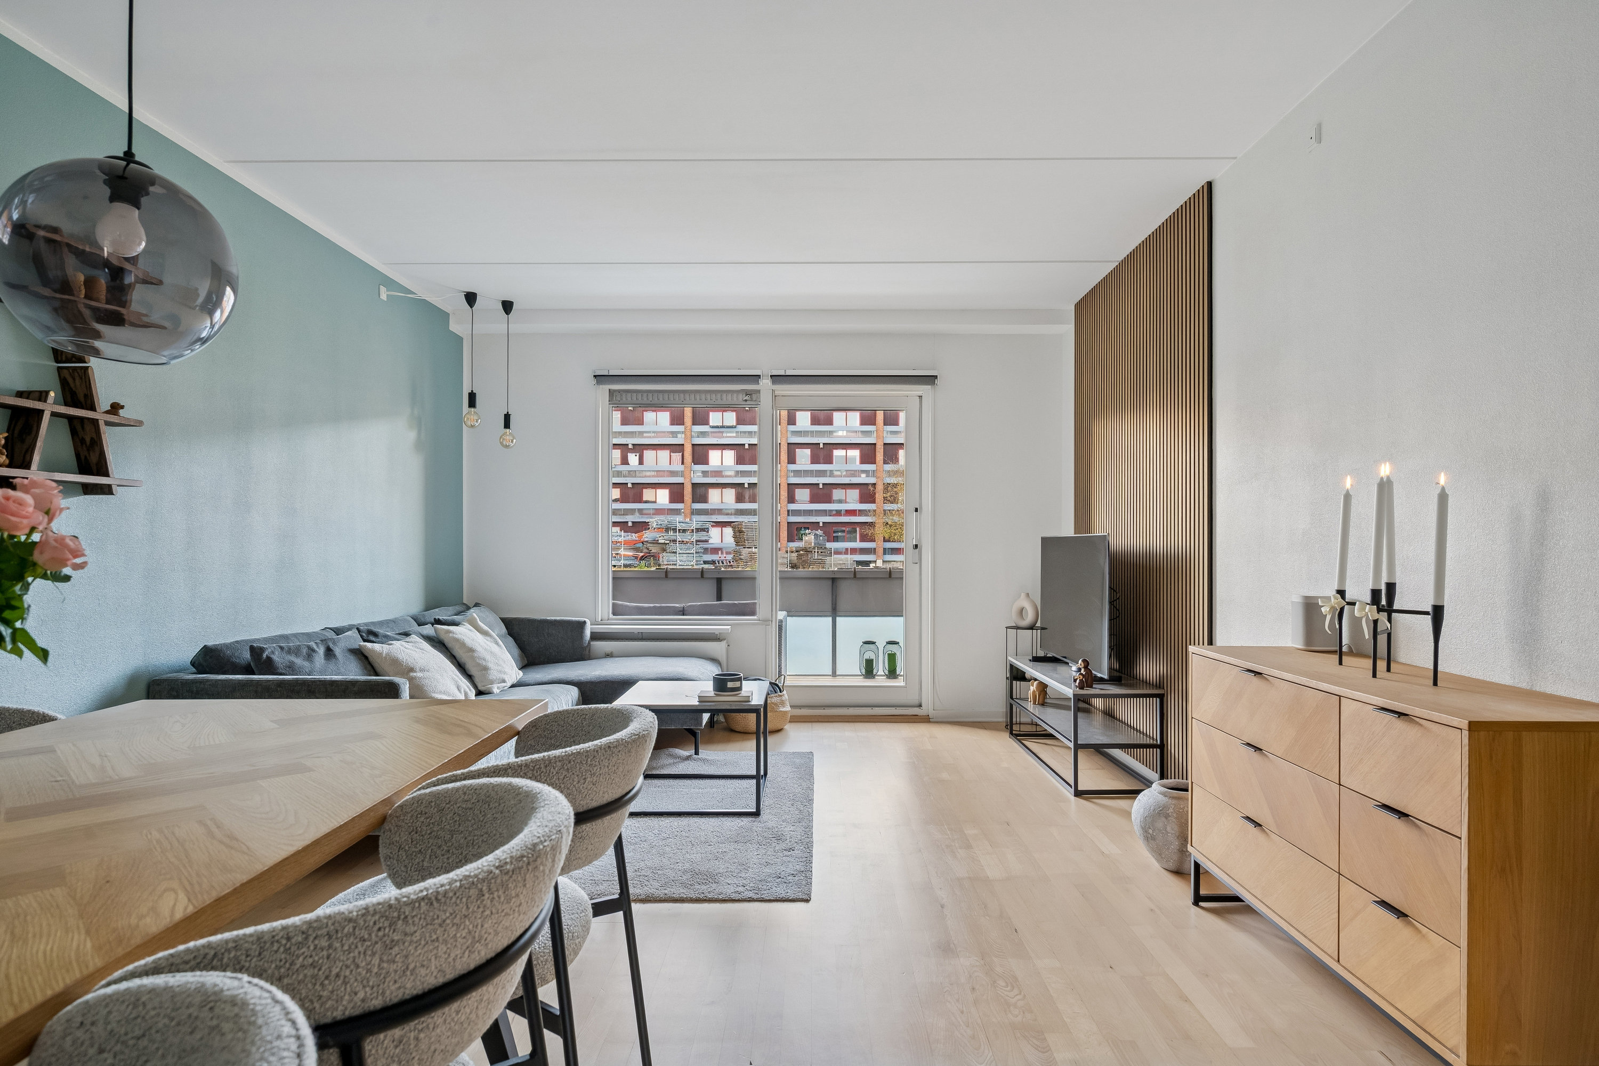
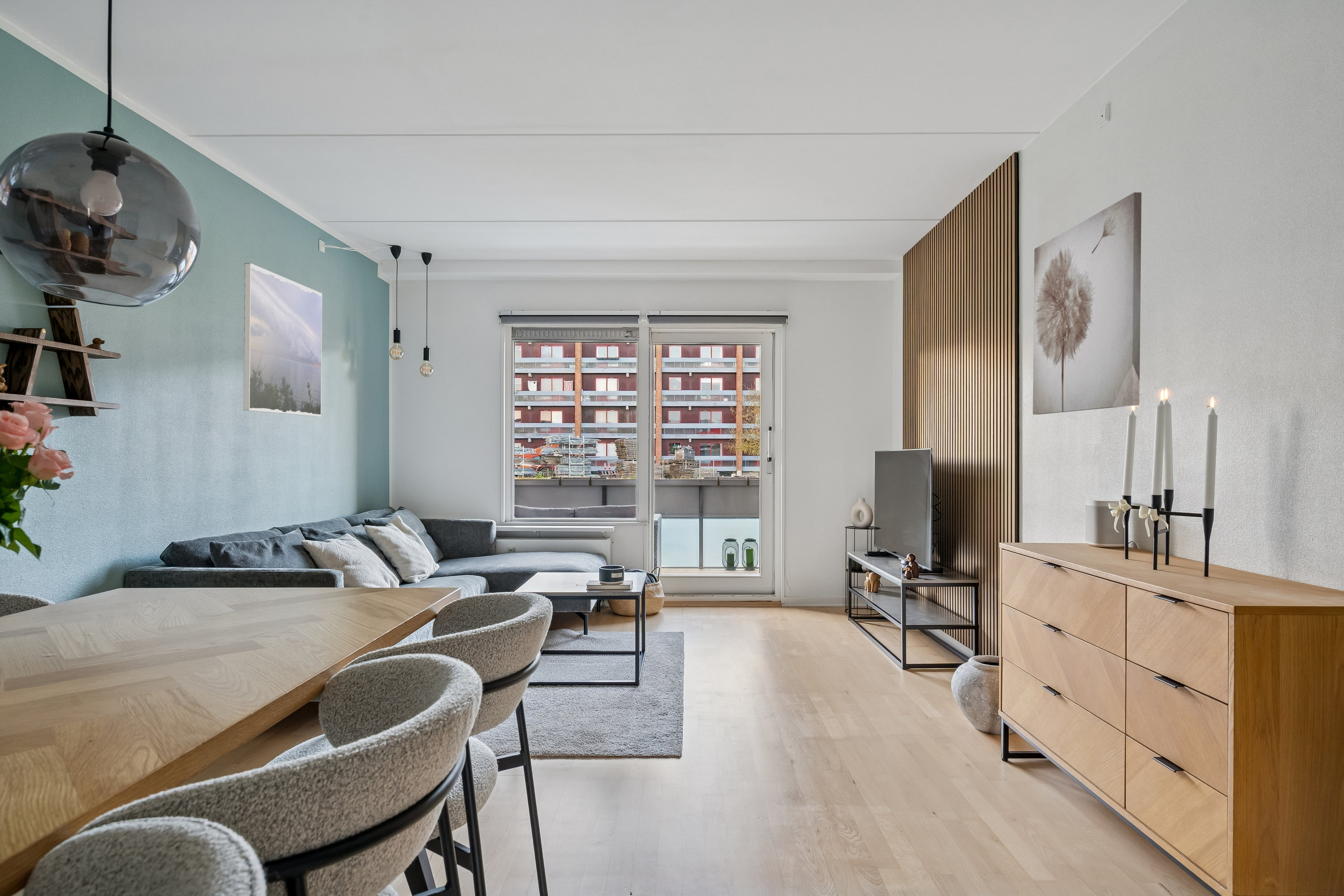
+ wall art [1032,192,1142,415]
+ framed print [243,263,323,417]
